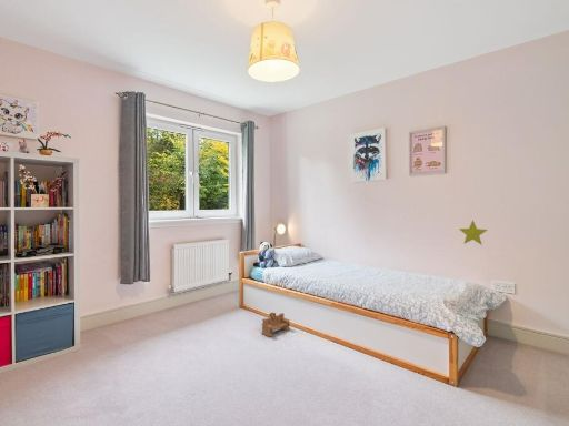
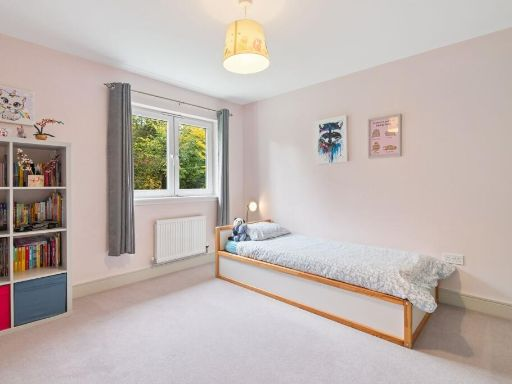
- decorative star [458,219,488,246]
- bench [260,312,291,337]
